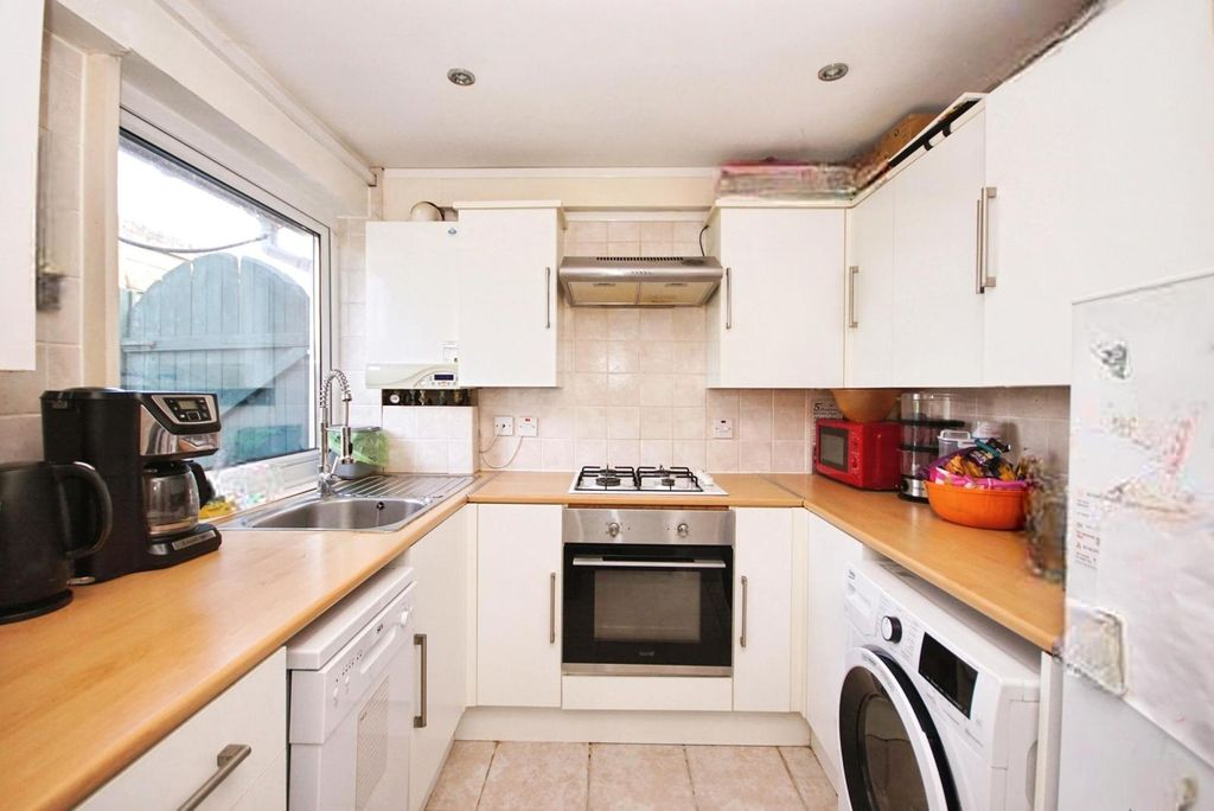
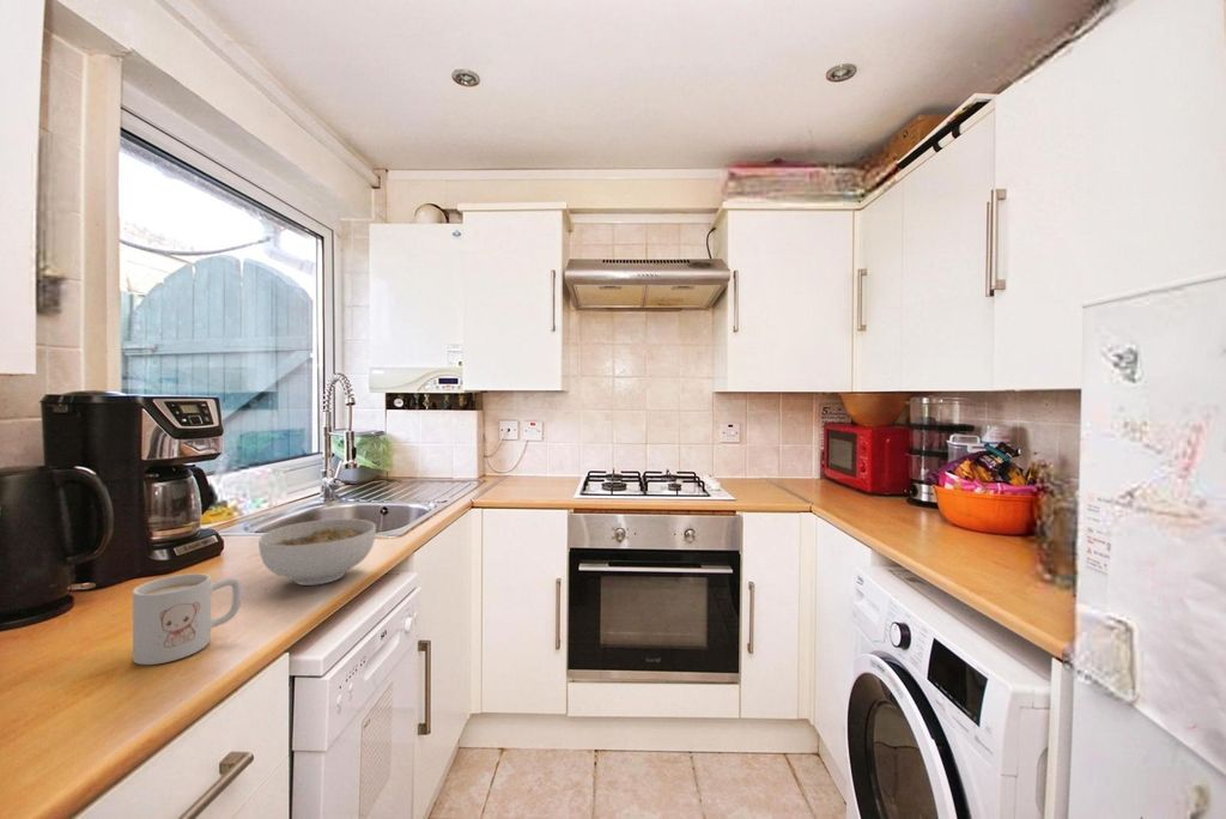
+ mug [132,572,242,666]
+ bowl [257,517,377,587]
